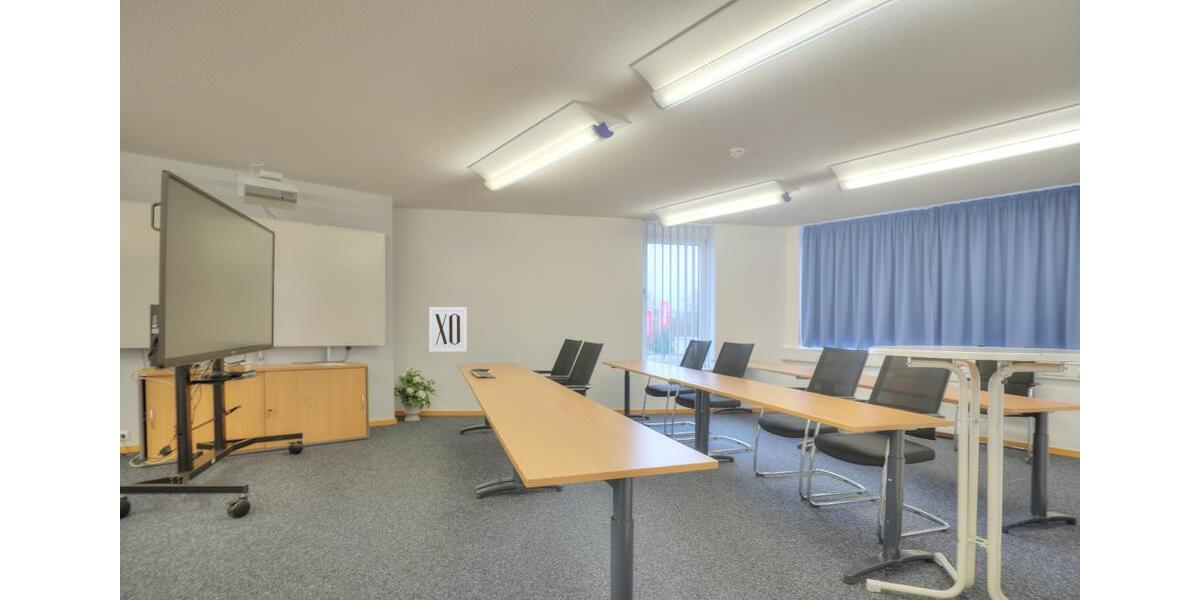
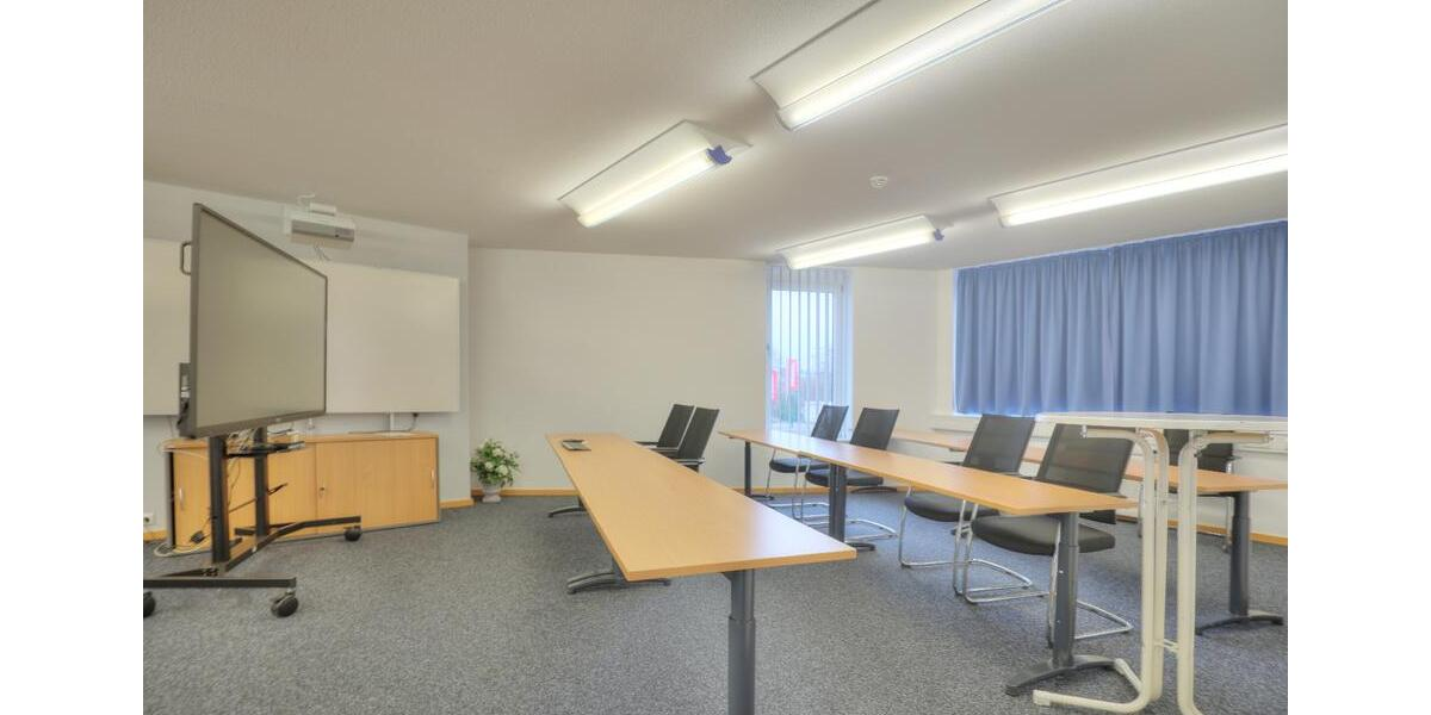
- wall art [428,306,468,353]
